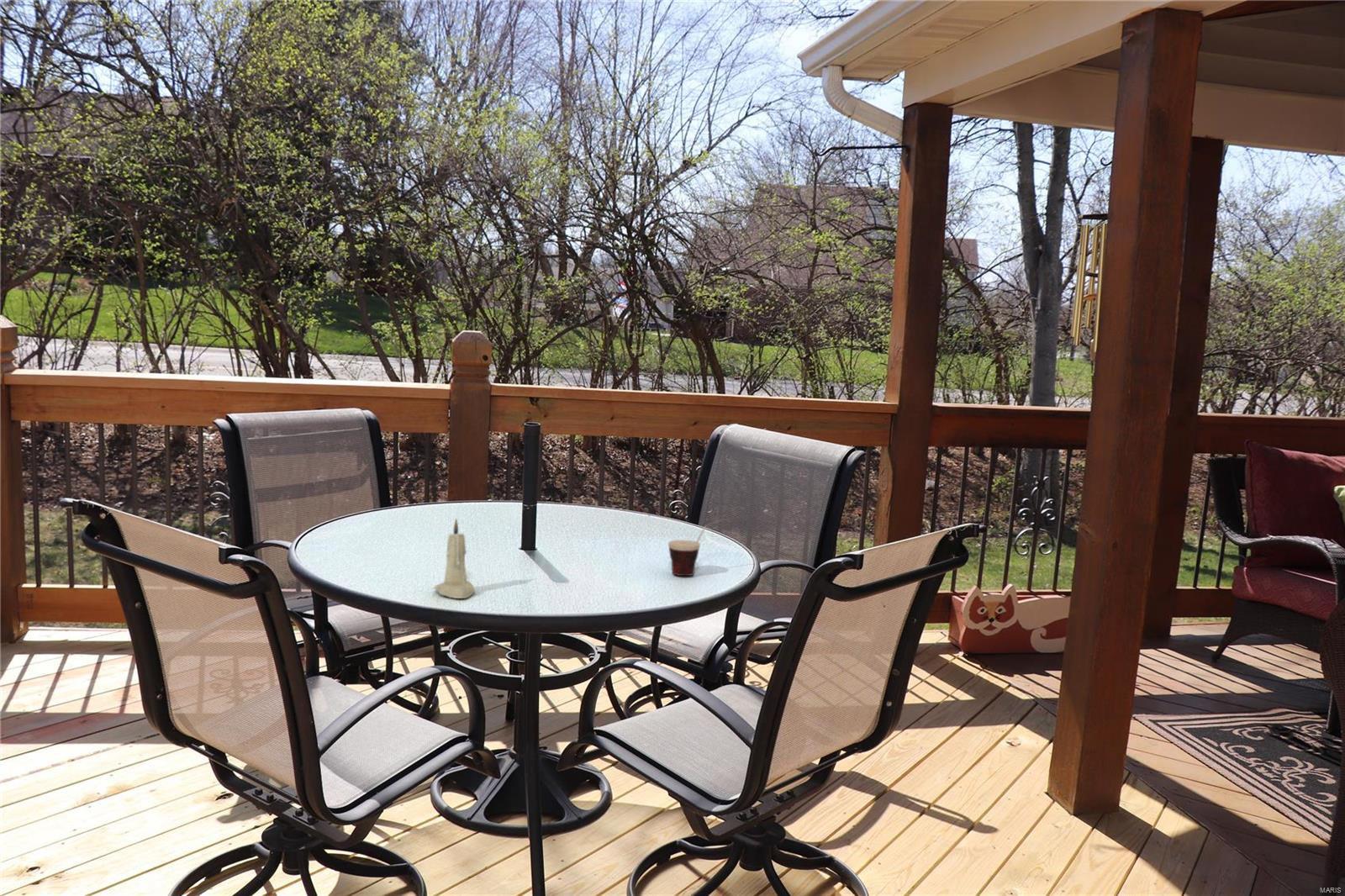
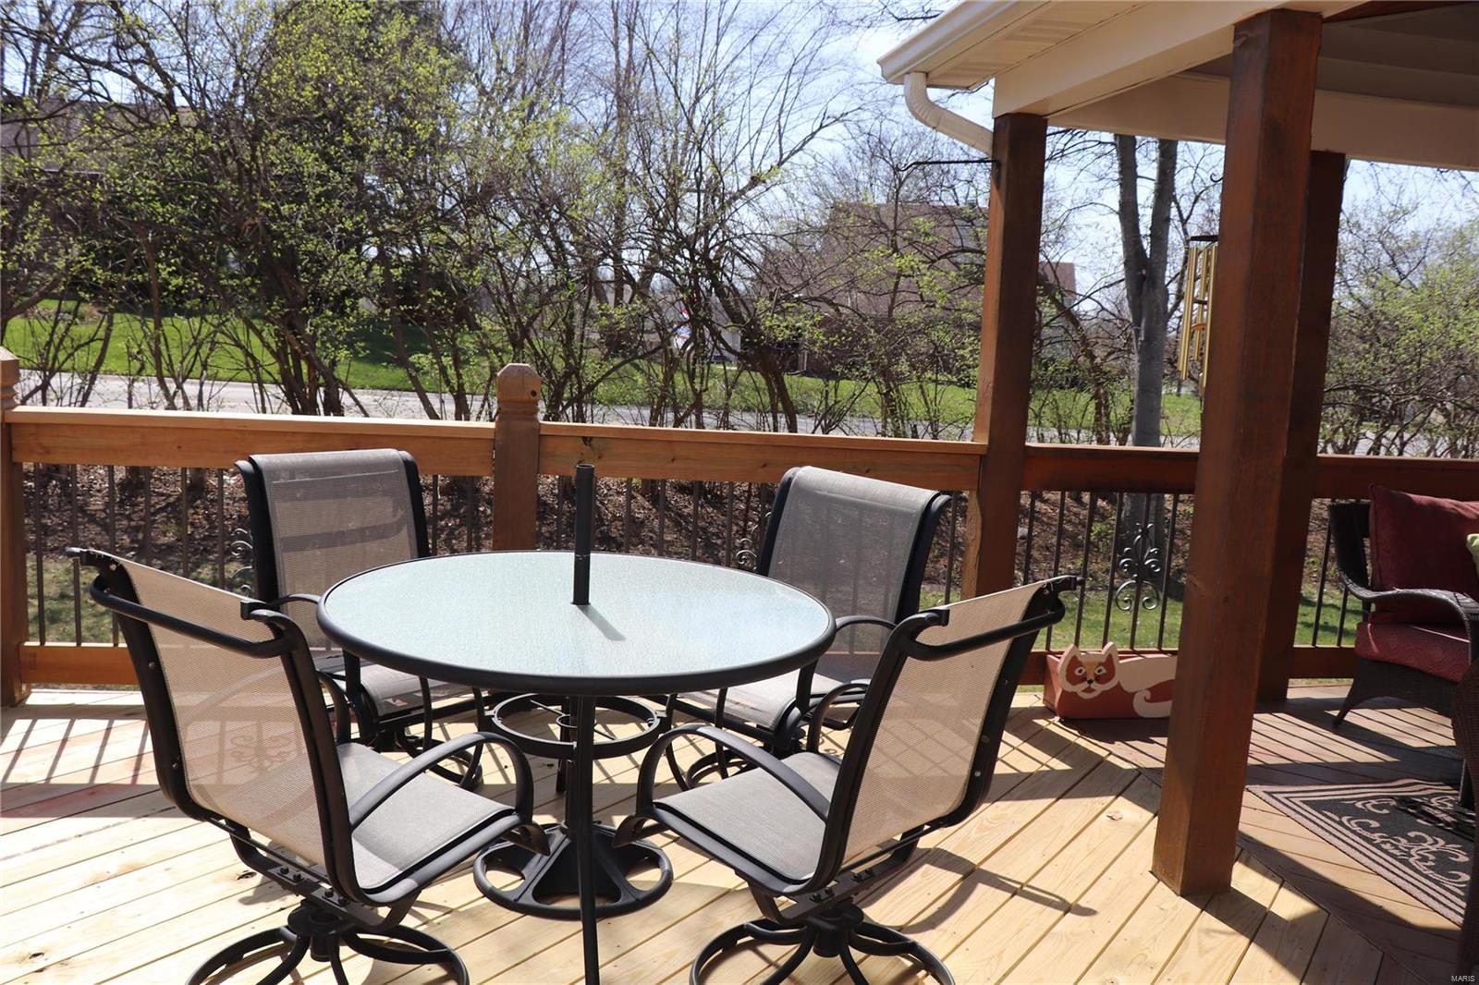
- cup [667,519,723,577]
- candle [433,518,476,599]
